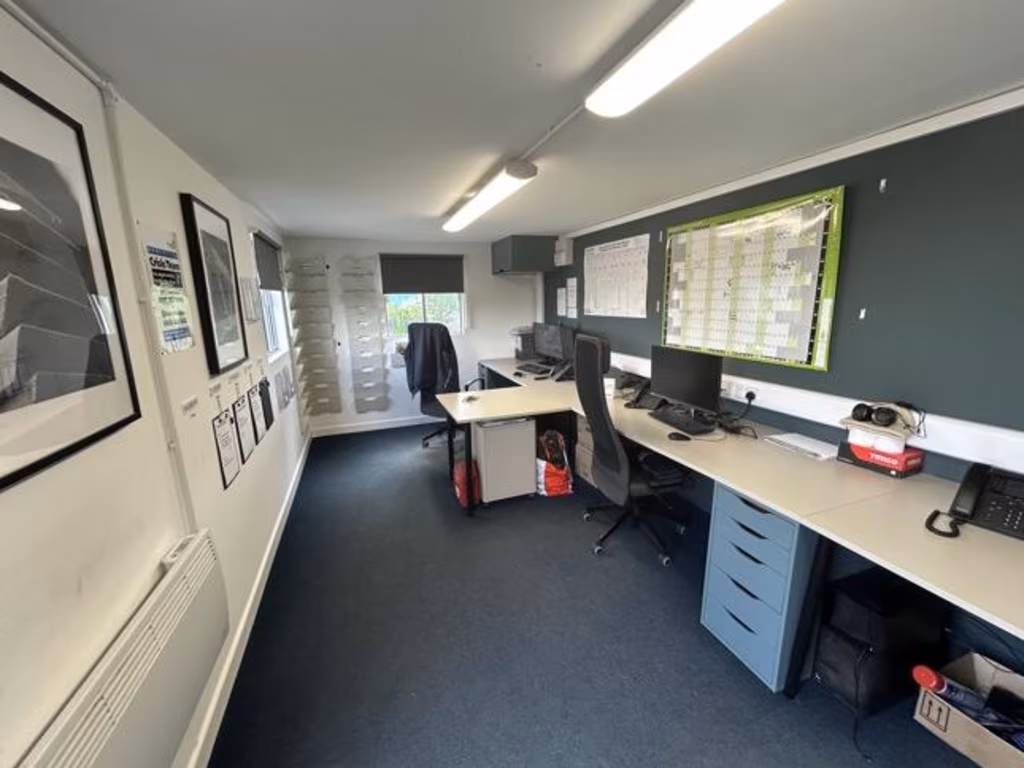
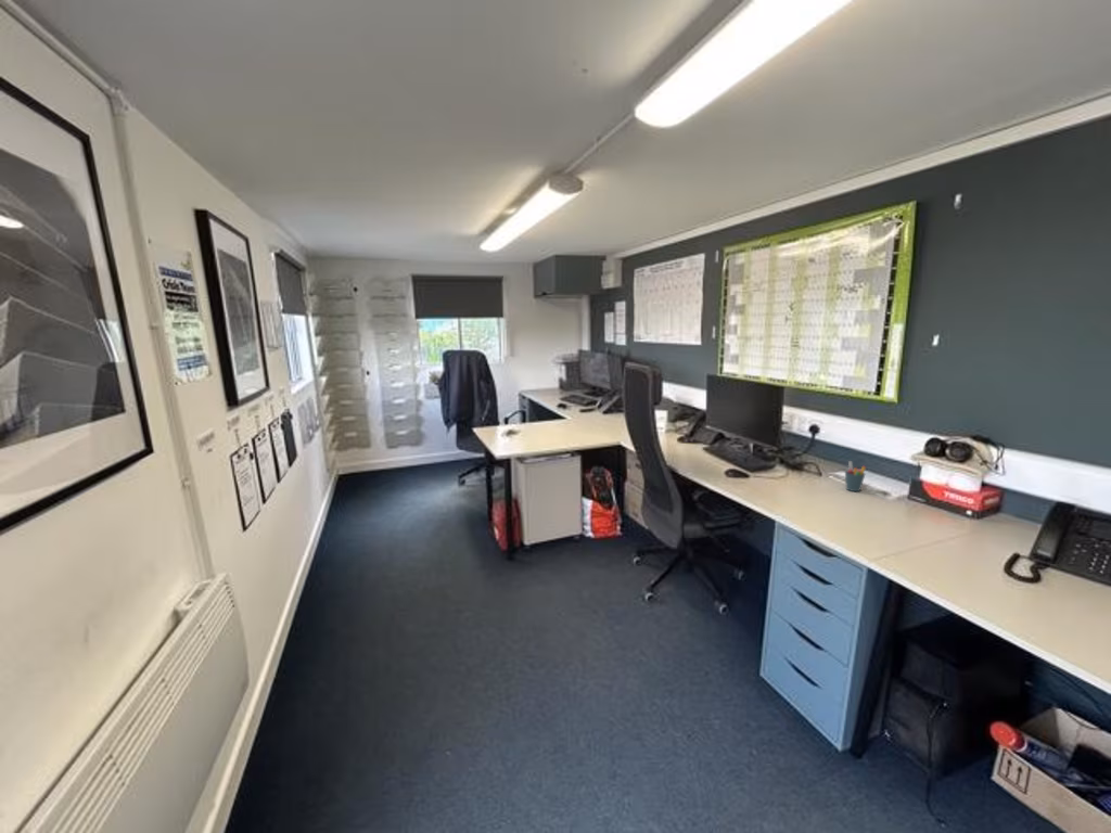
+ pen holder [844,460,867,492]
